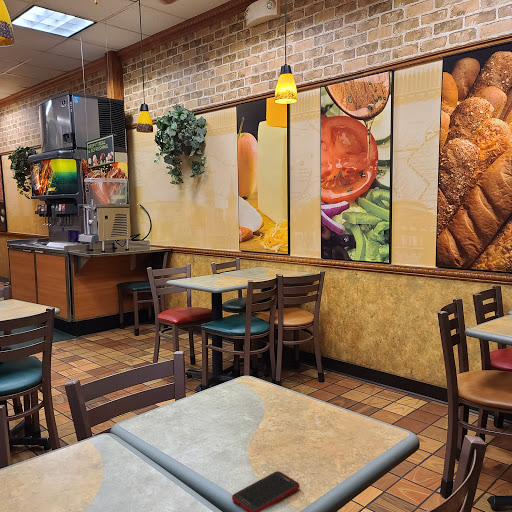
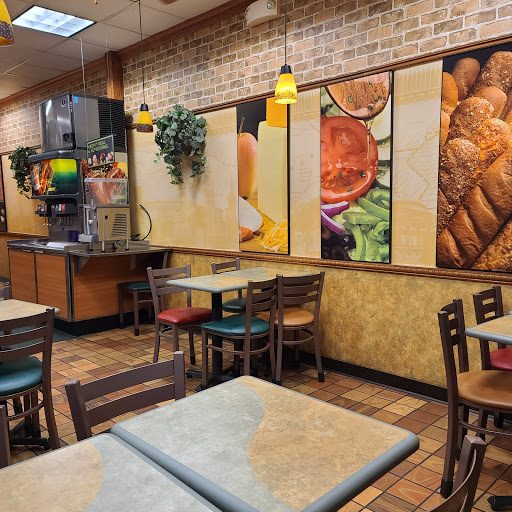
- cell phone [231,470,301,512]
